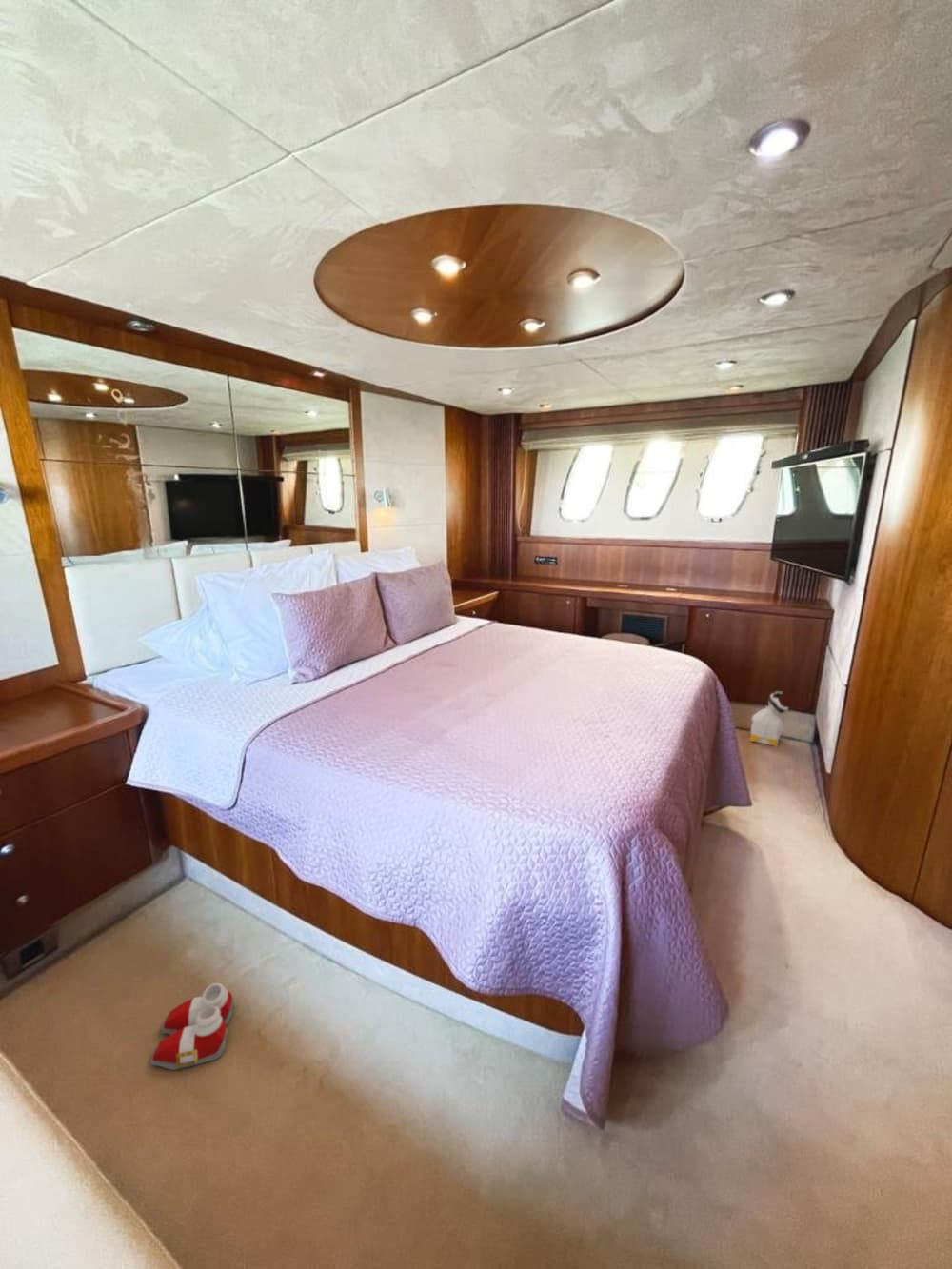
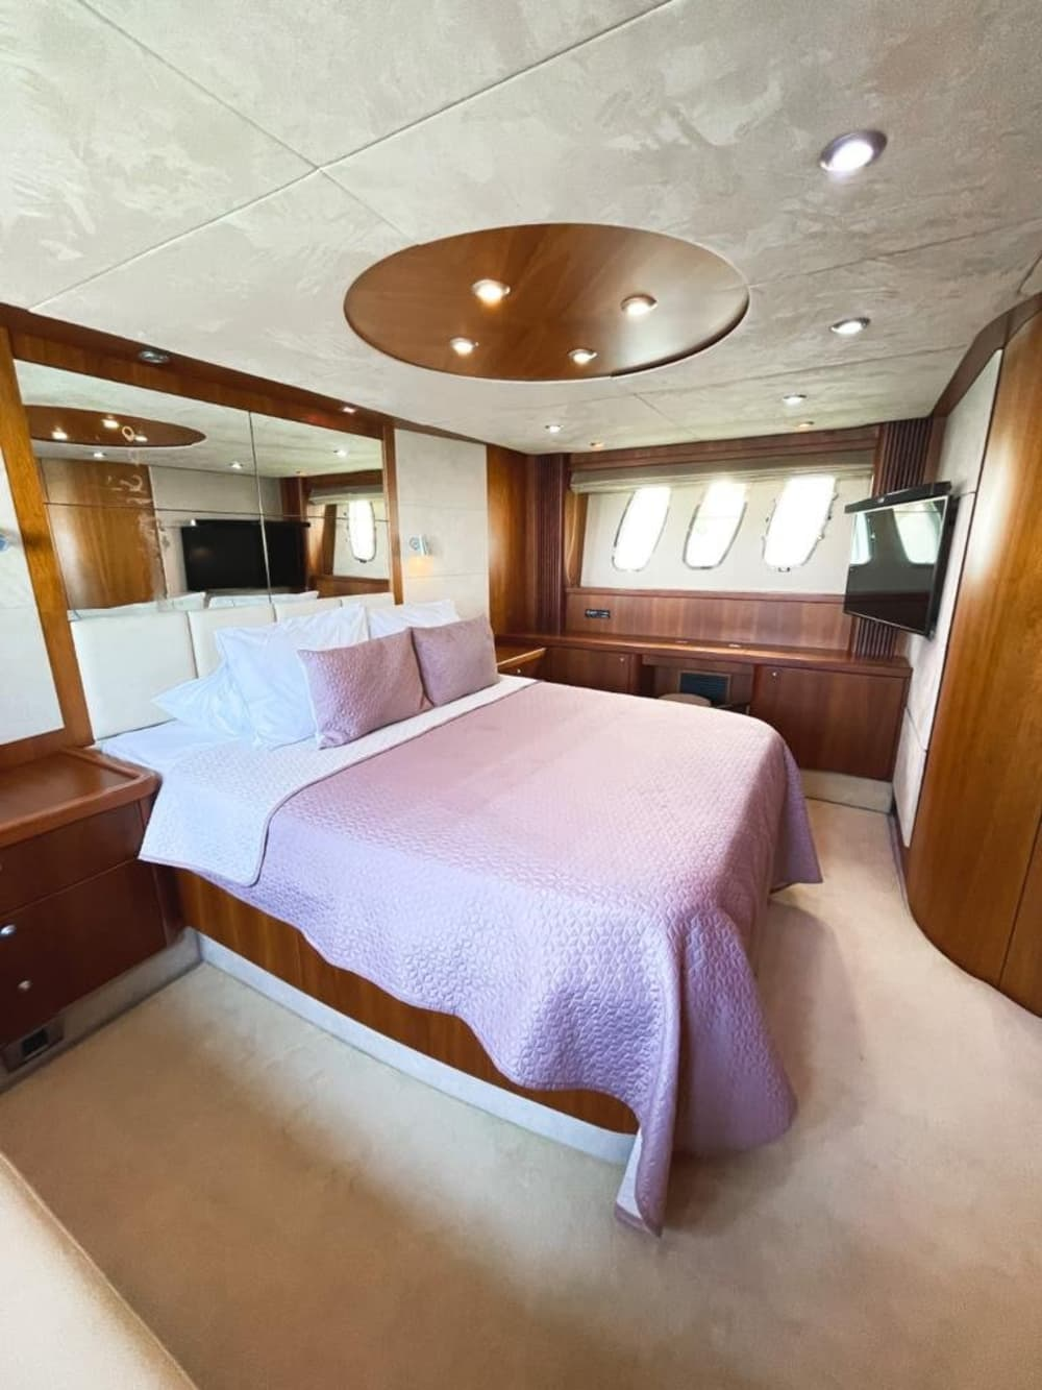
- bag [748,690,790,748]
- slippers [149,982,235,1071]
